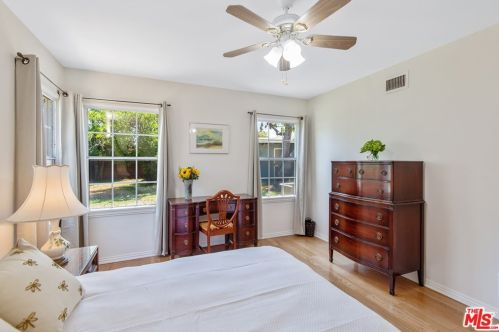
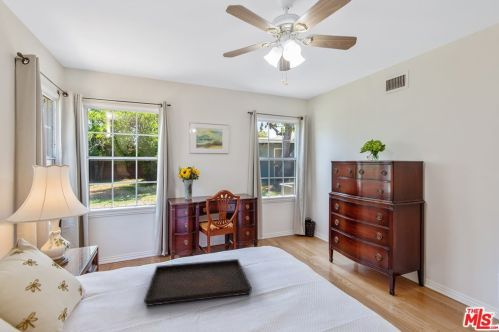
+ serving tray [143,258,253,307]
